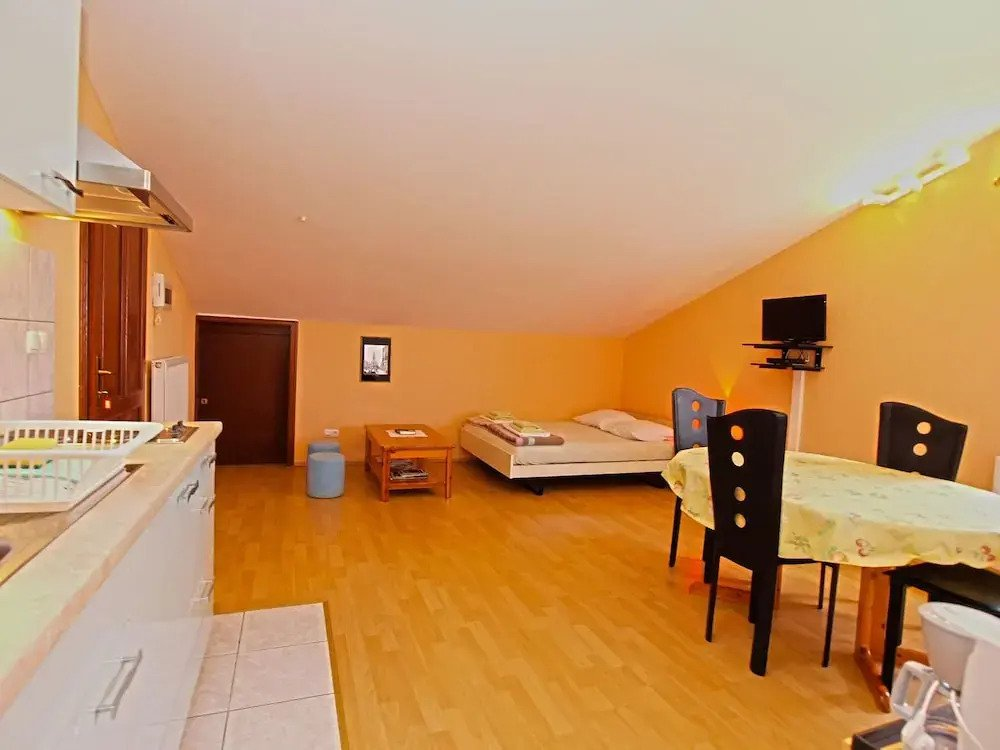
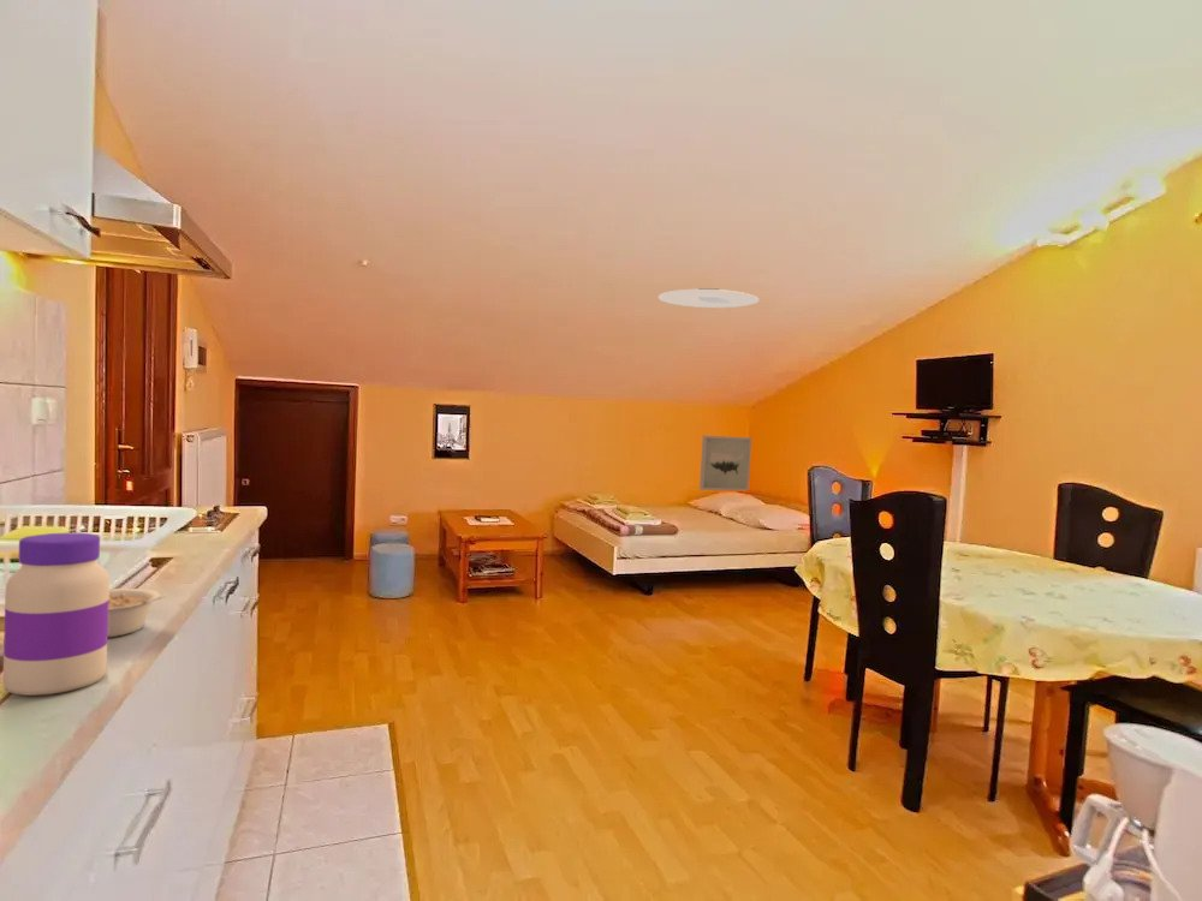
+ legume [107,587,165,638]
+ jar [1,532,111,697]
+ ceiling light [657,287,761,309]
+ wall art [698,435,752,491]
